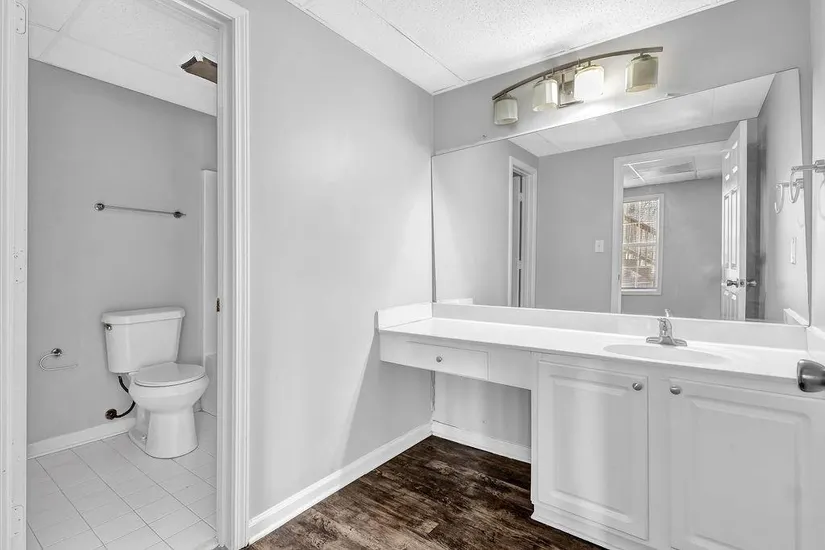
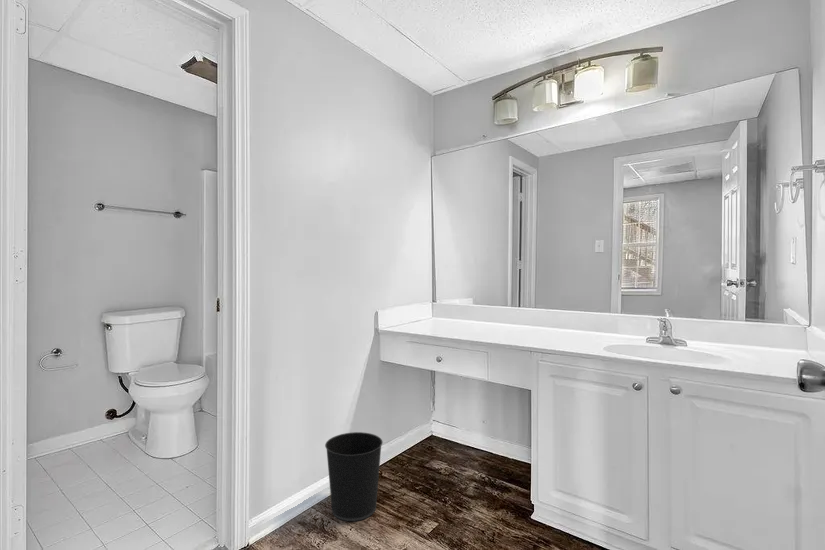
+ wastebasket [324,431,384,522]
